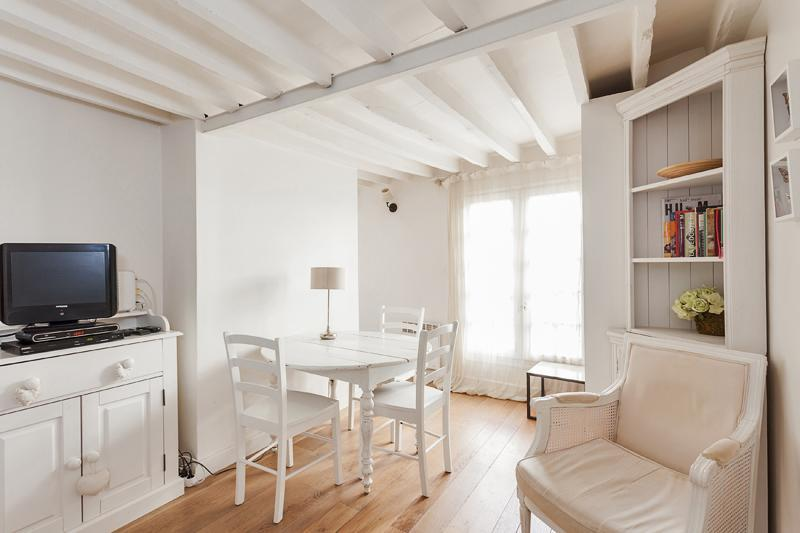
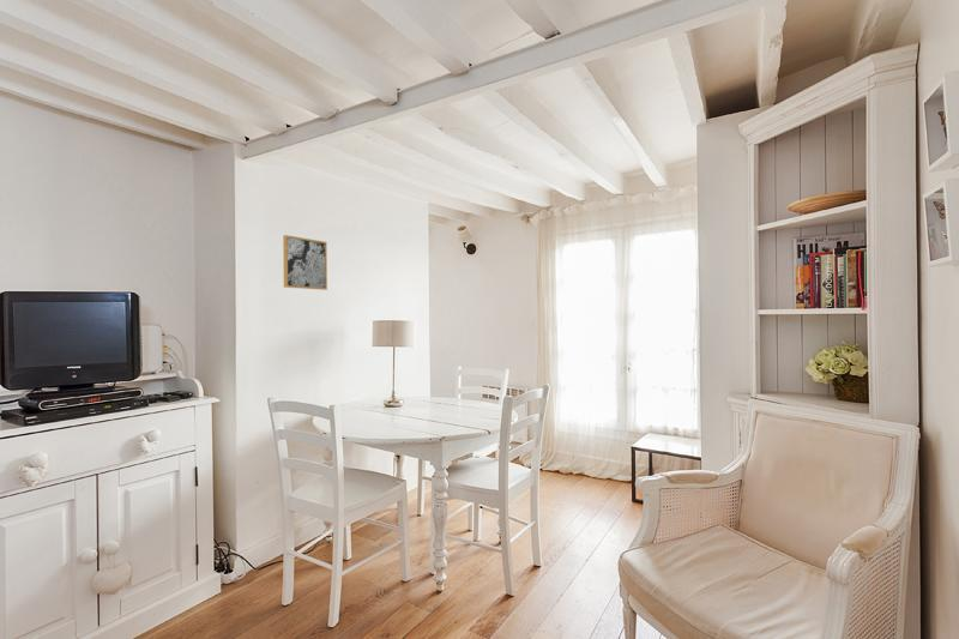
+ wall art [282,234,328,291]
